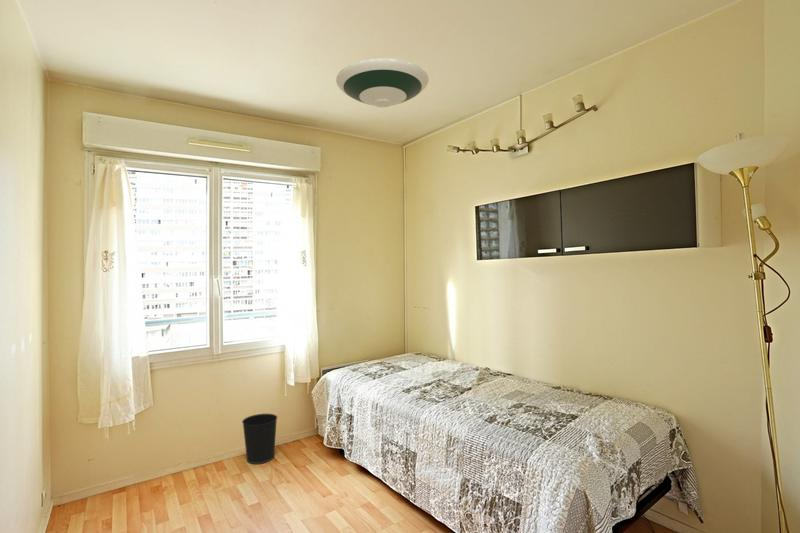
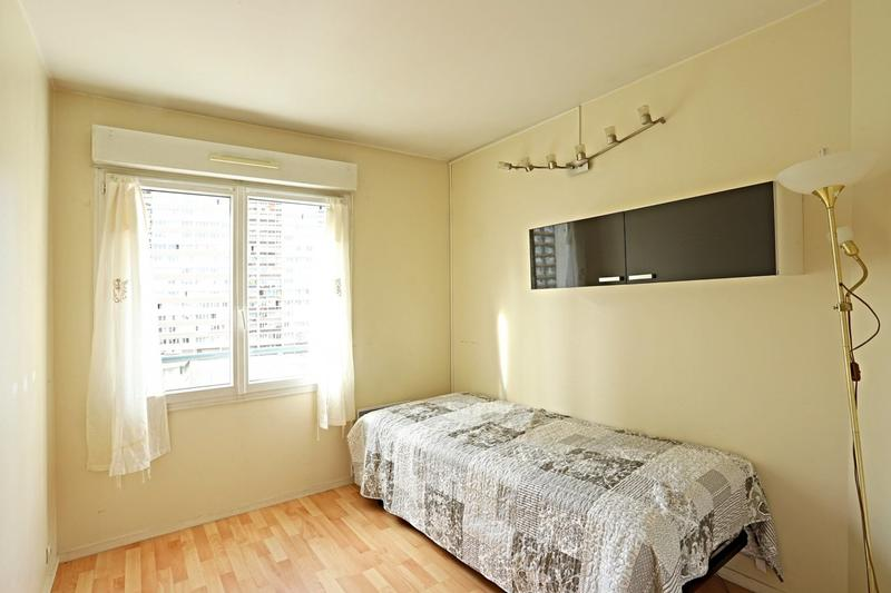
- wastebasket [241,413,278,465]
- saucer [335,58,429,108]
